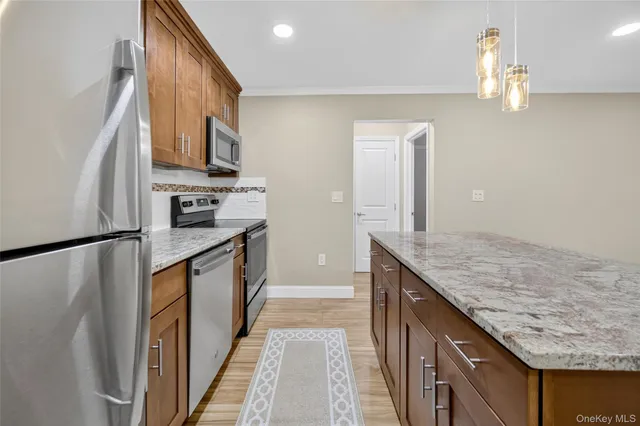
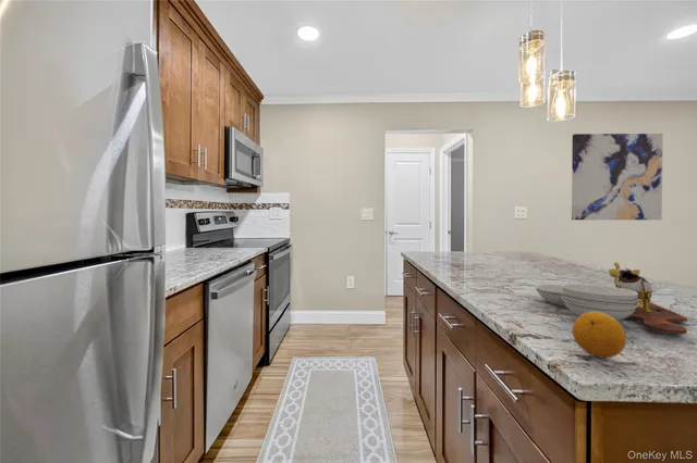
+ cutting board [534,261,688,335]
+ wall art [571,133,663,221]
+ fruit [571,312,627,359]
